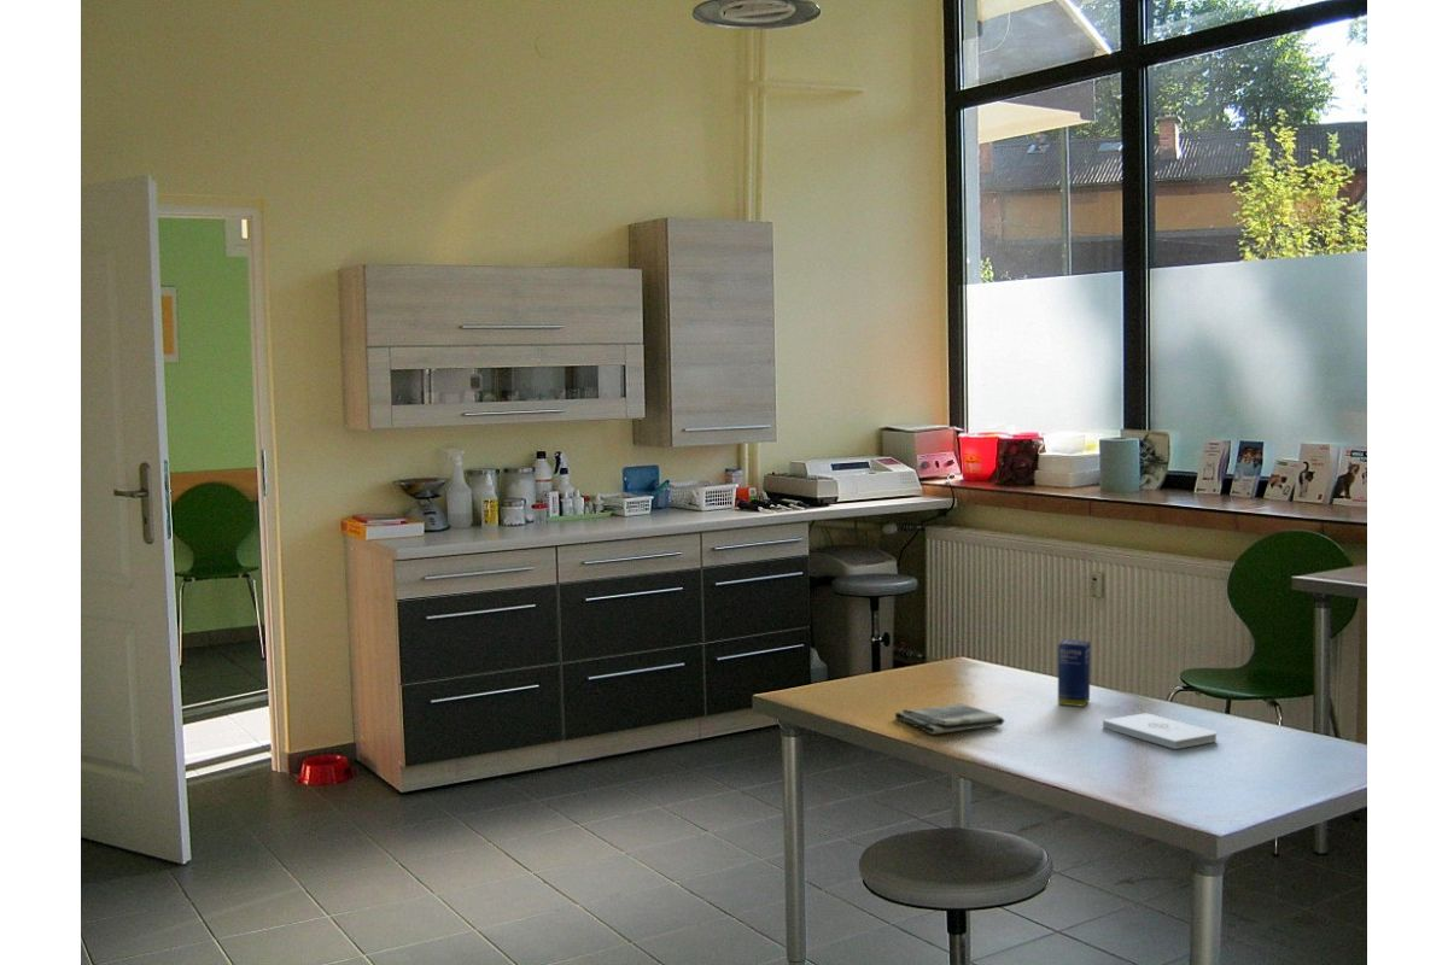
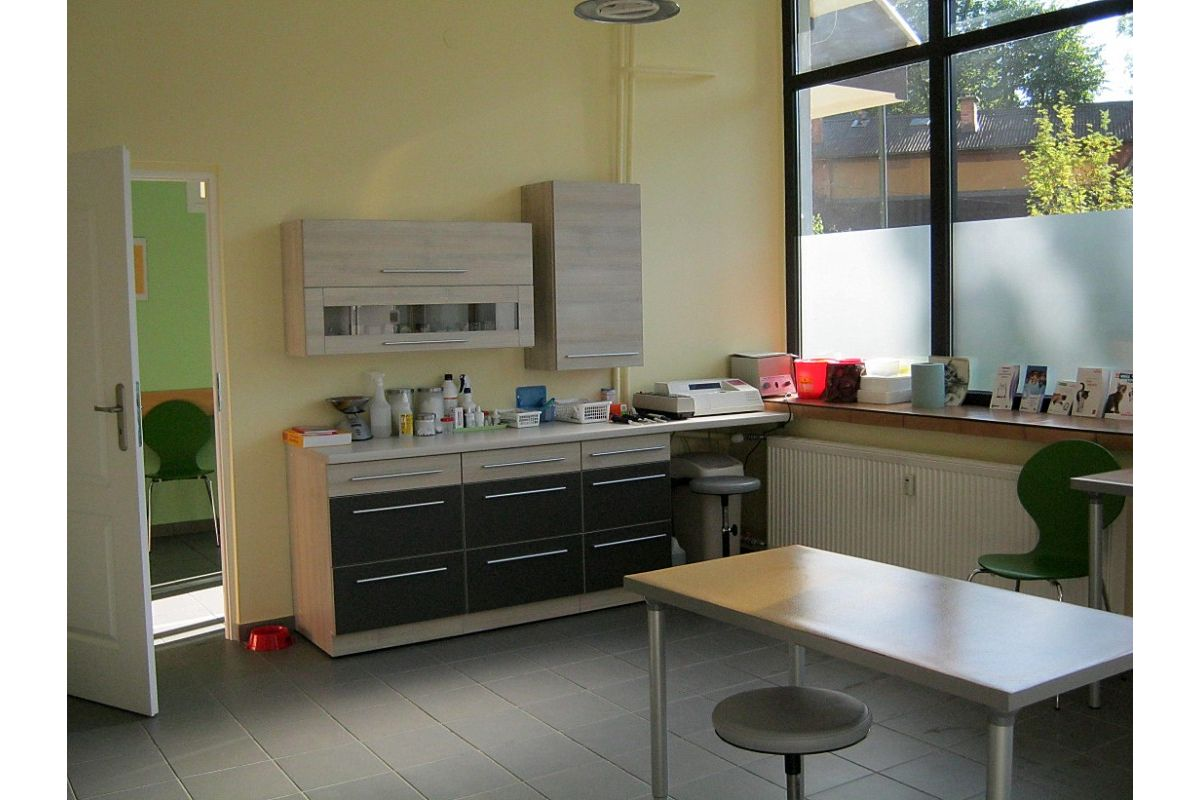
- dish towel [894,702,1005,735]
- medicine box [1057,638,1092,708]
- notepad [1102,713,1219,750]
